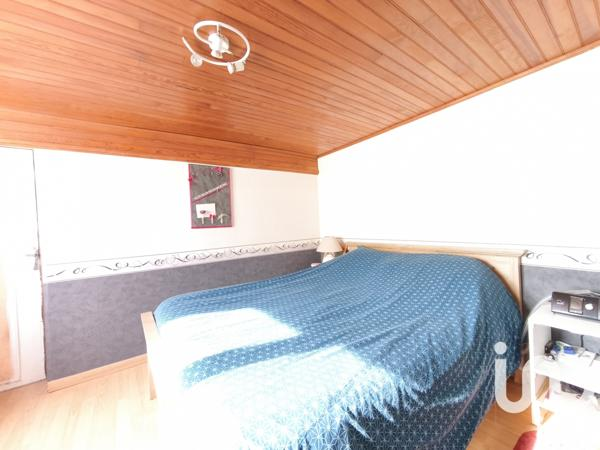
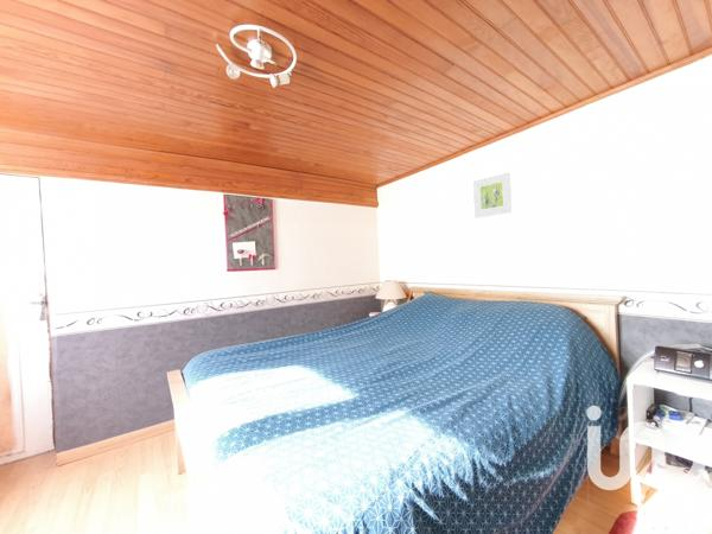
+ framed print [472,171,513,218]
